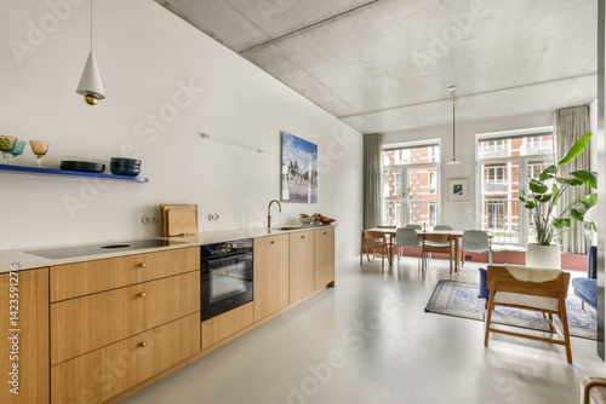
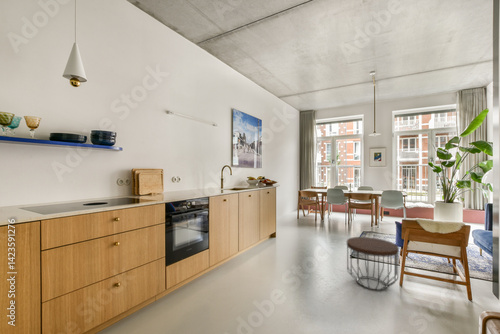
+ side table [346,236,400,291]
